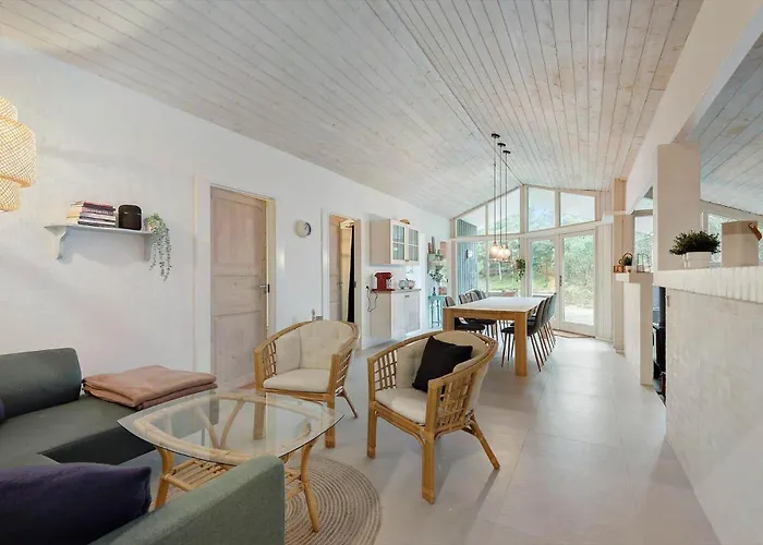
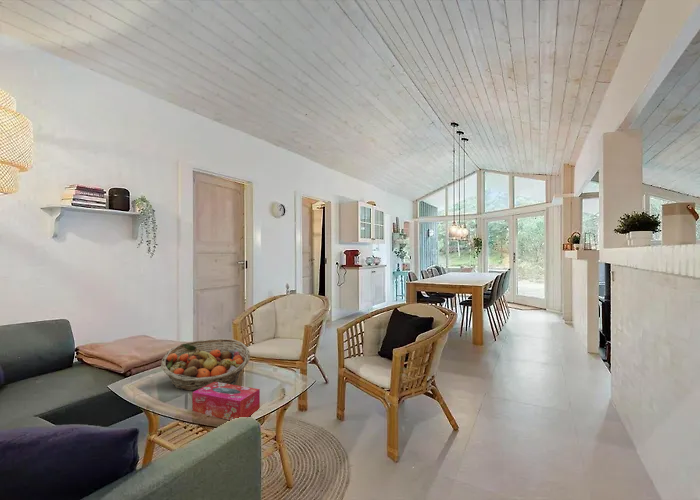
+ tissue box [192,382,261,421]
+ fruit basket [160,338,251,392]
